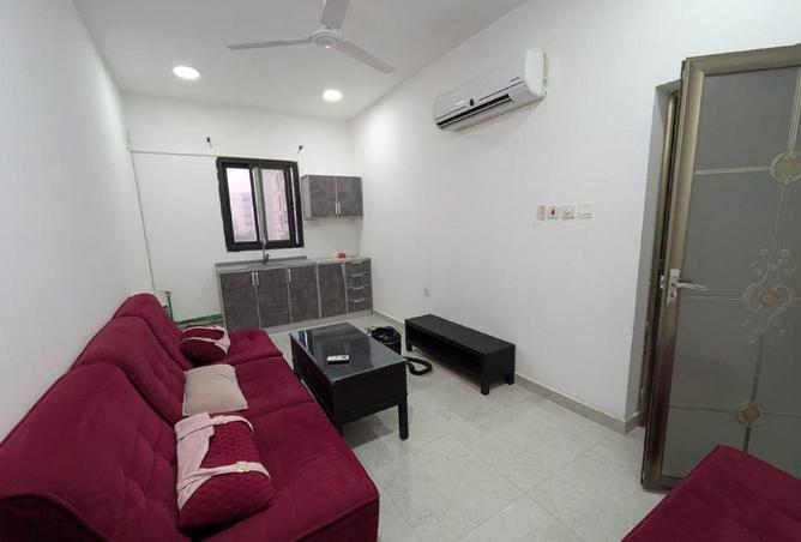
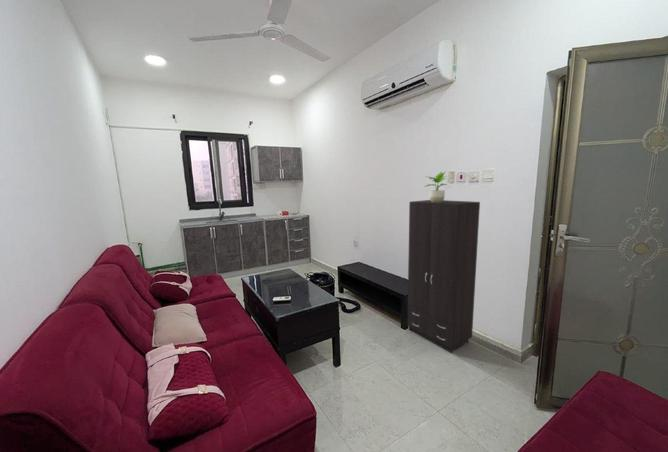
+ cabinet [406,199,481,353]
+ potted plant [423,170,451,203]
